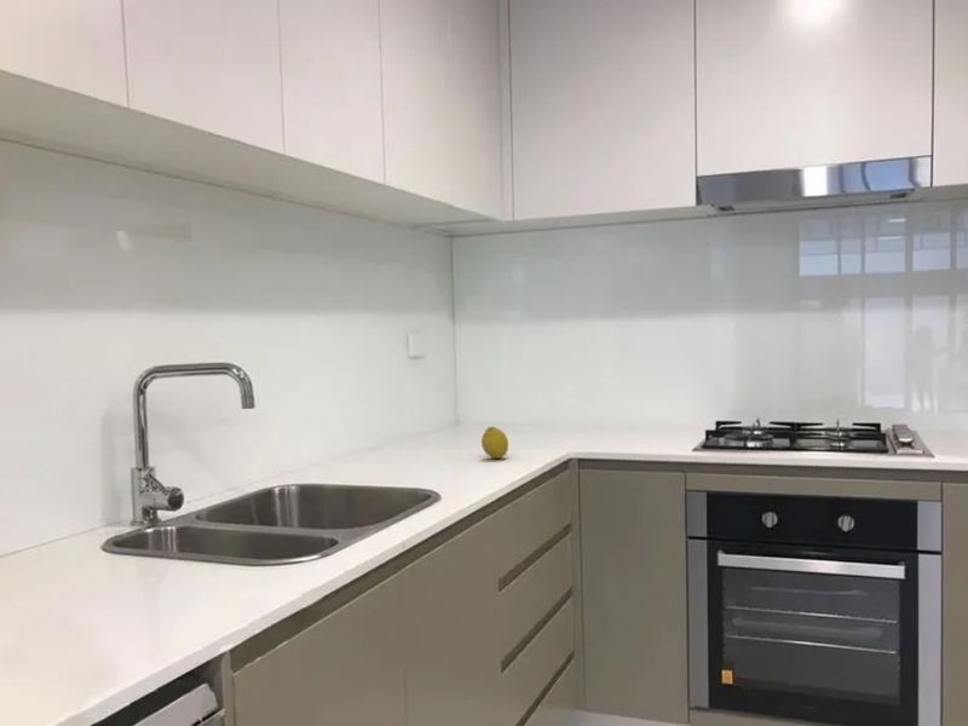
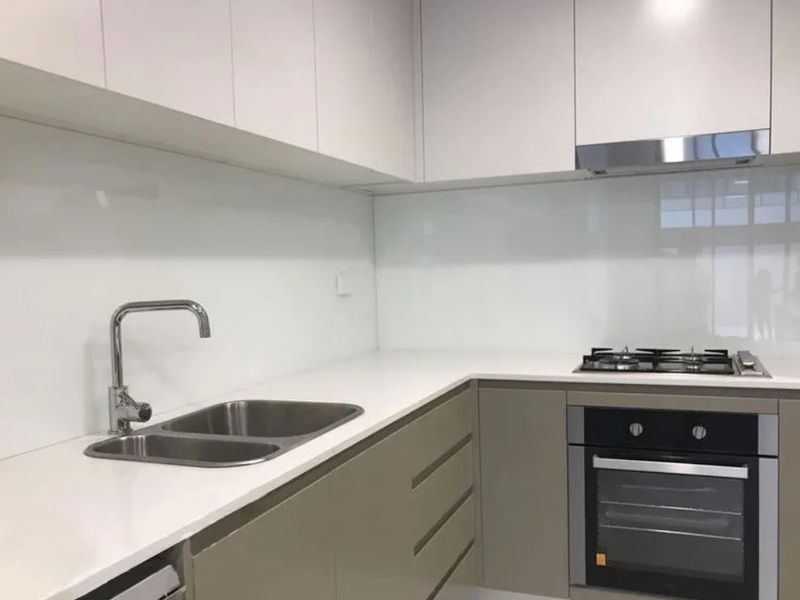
- fruit [480,426,509,460]
